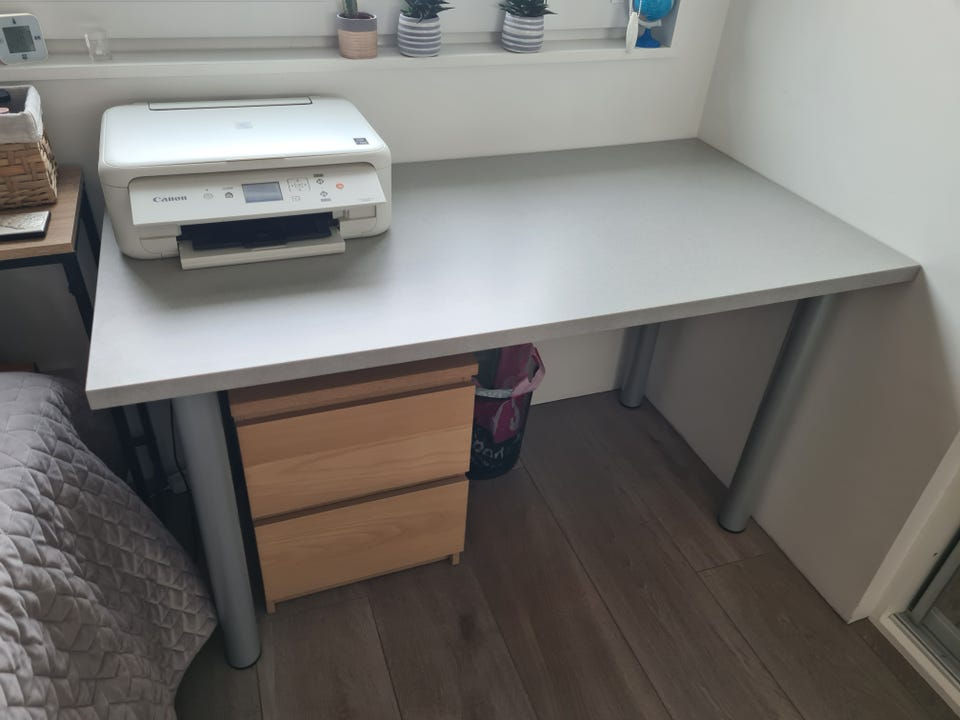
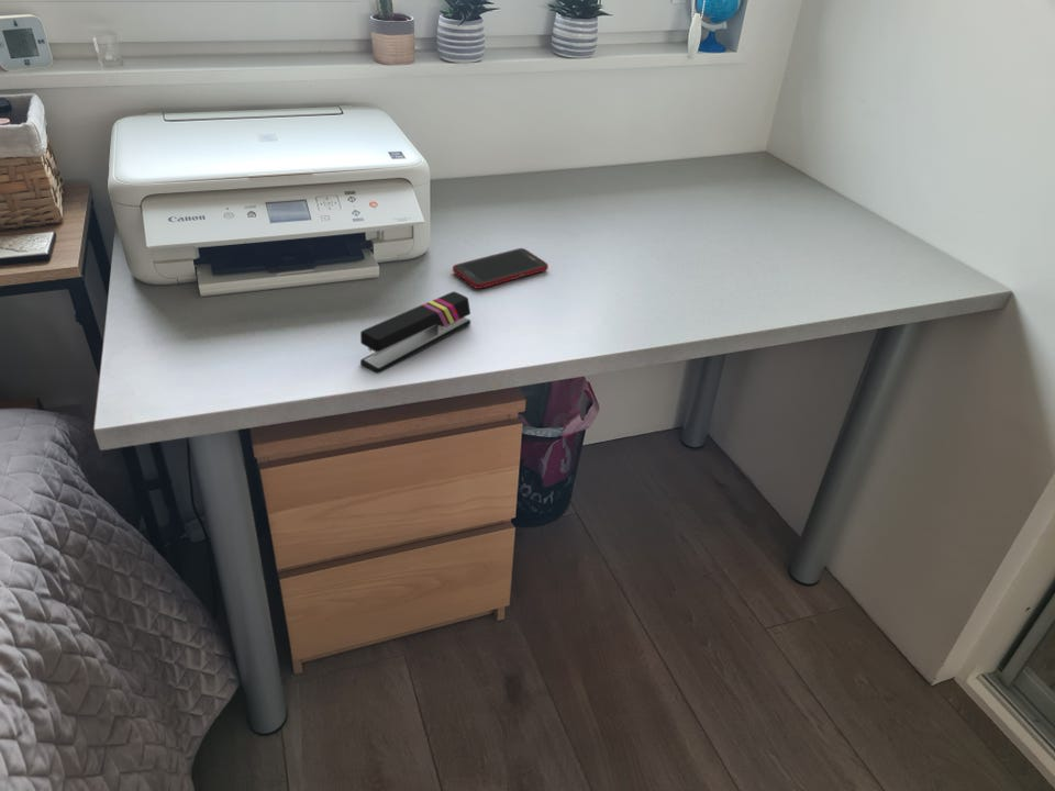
+ cell phone [452,247,549,290]
+ stapler [359,291,471,375]
